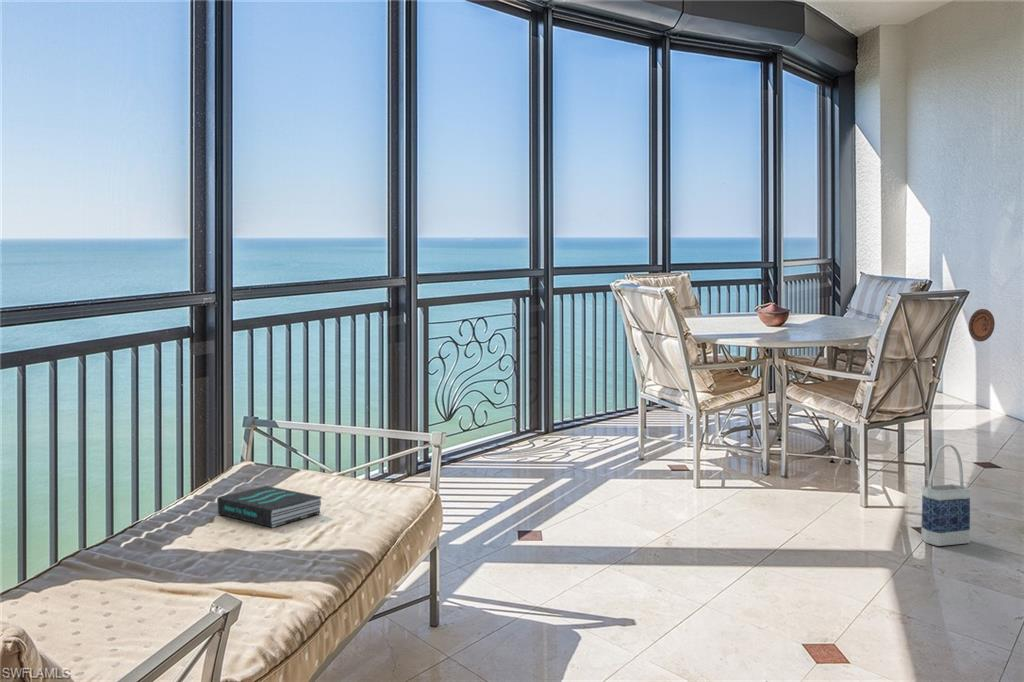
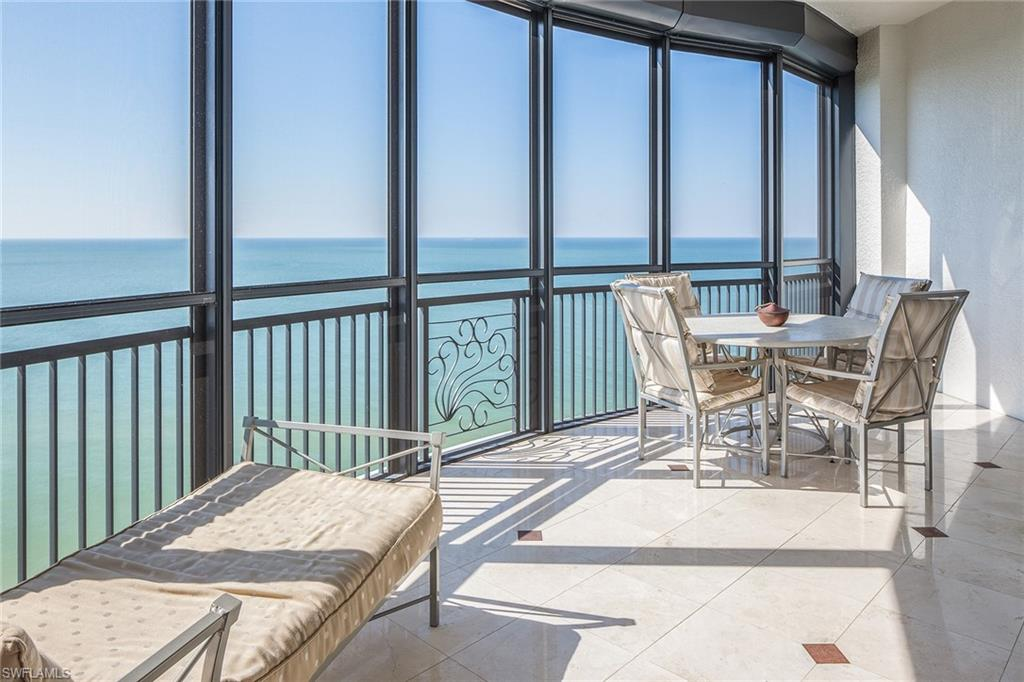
- decorative plate [968,308,996,343]
- book [216,485,323,529]
- bag [920,443,971,547]
